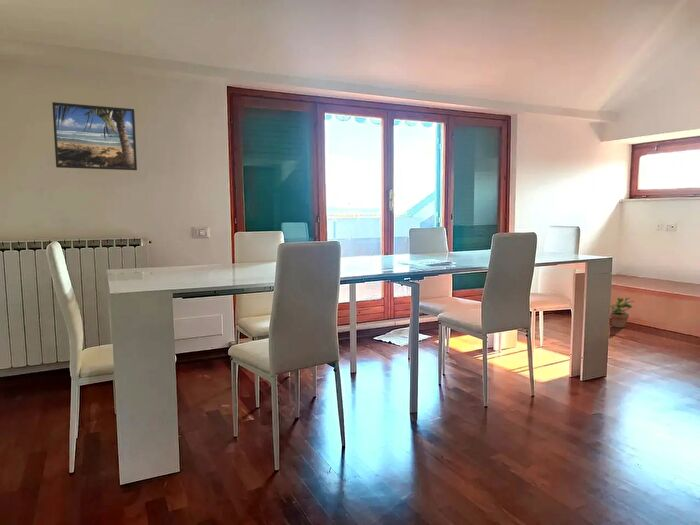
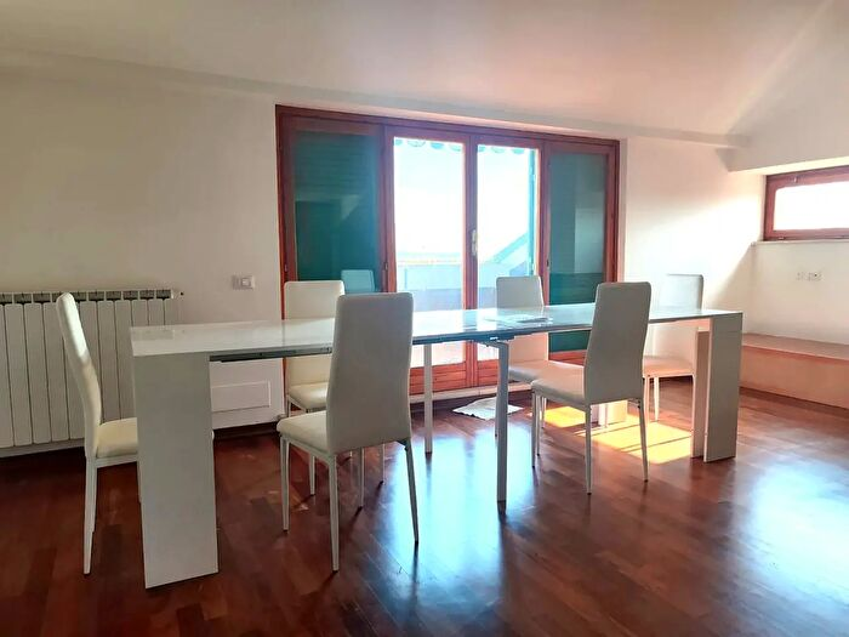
- potted plant [610,297,636,329]
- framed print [51,101,138,171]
